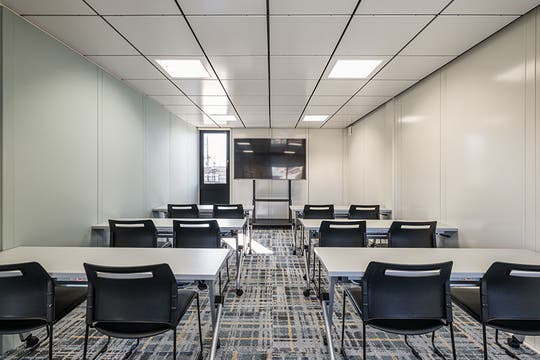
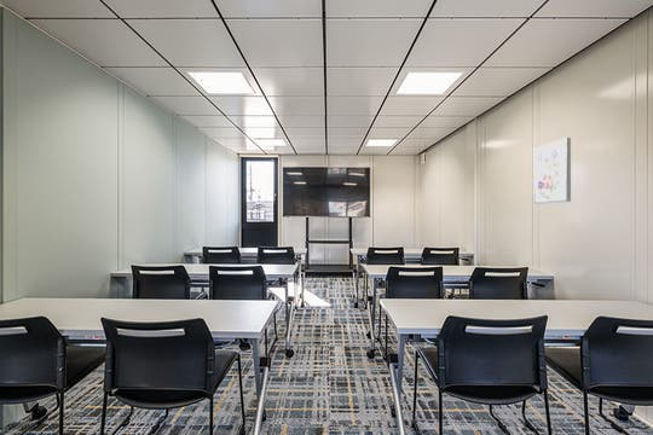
+ wall art [533,137,572,205]
